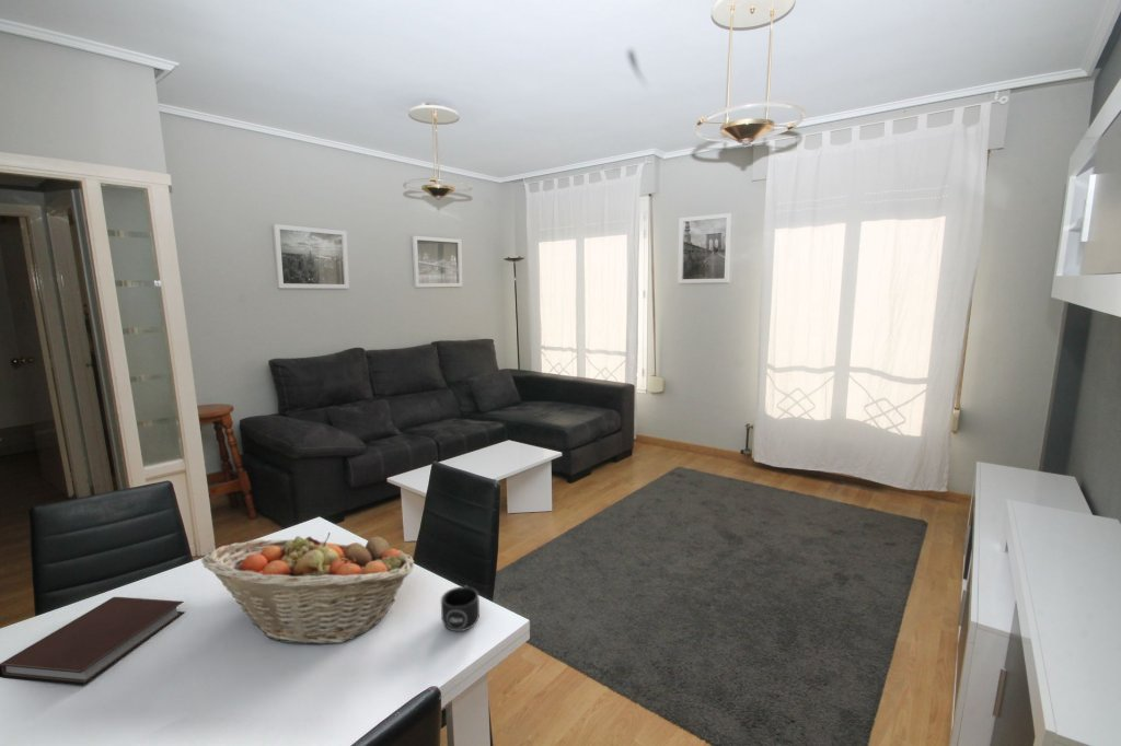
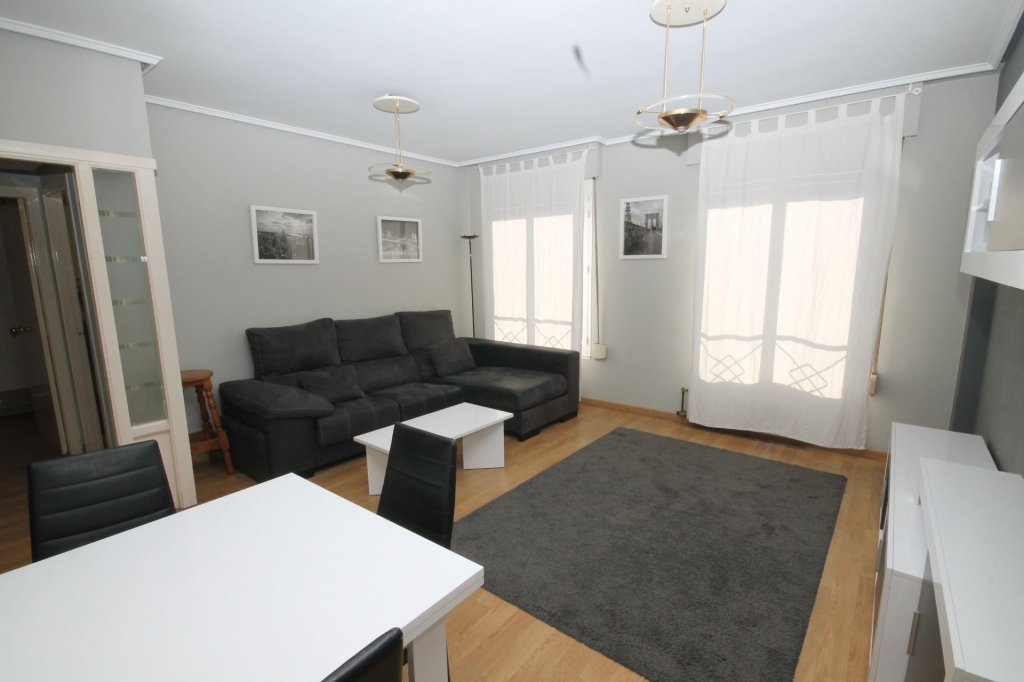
- notebook [0,596,185,687]
- fruit basket [200,532,416,645]
- mug [440,584,481,632]
